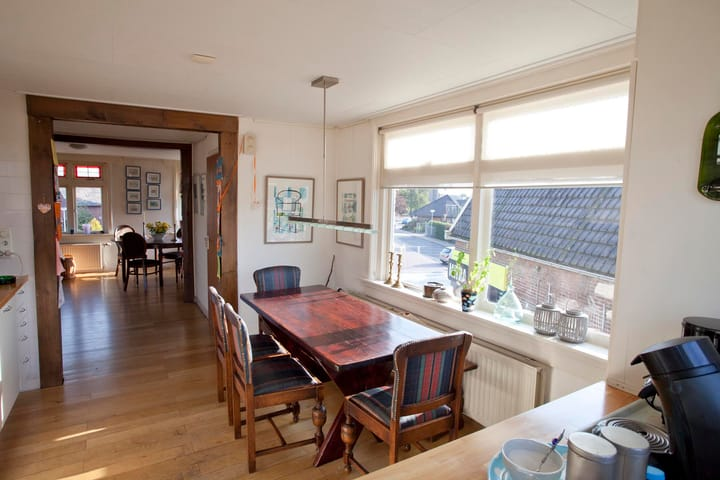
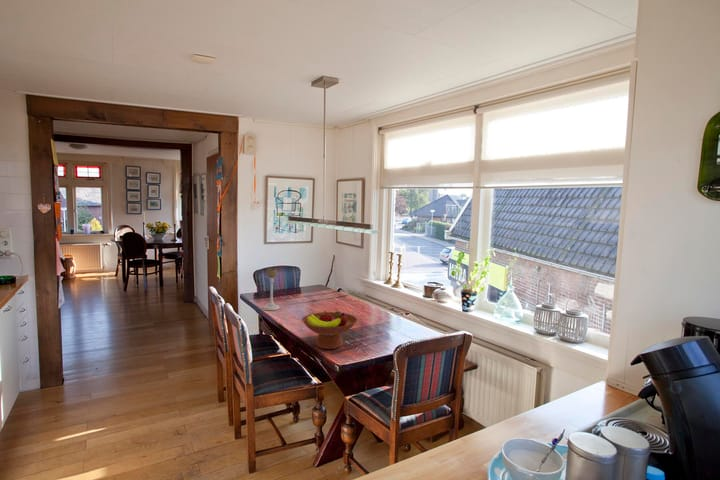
+ candle holder [262,267,281,311]
+ fruit bowl [301,310,359,350]
